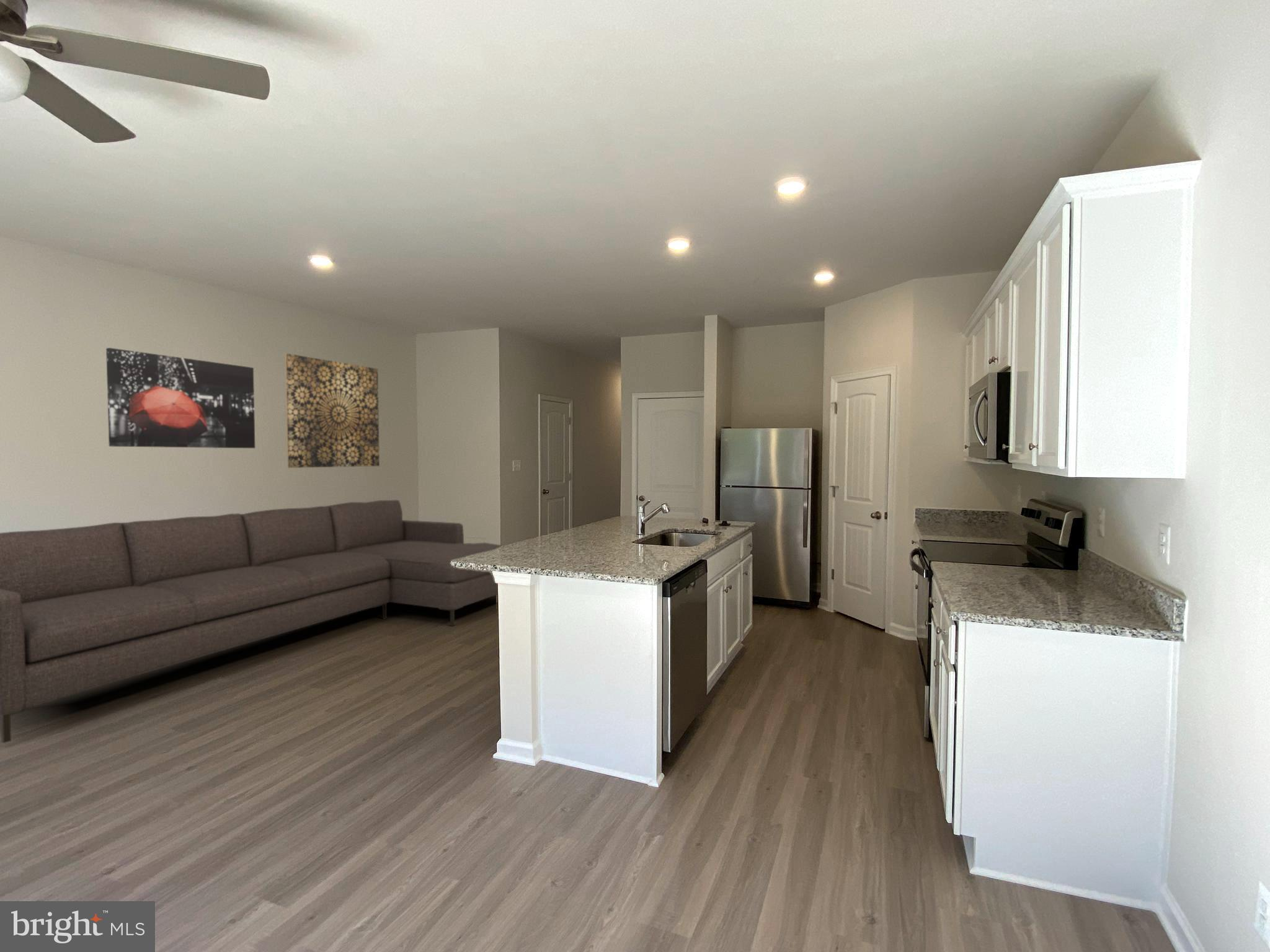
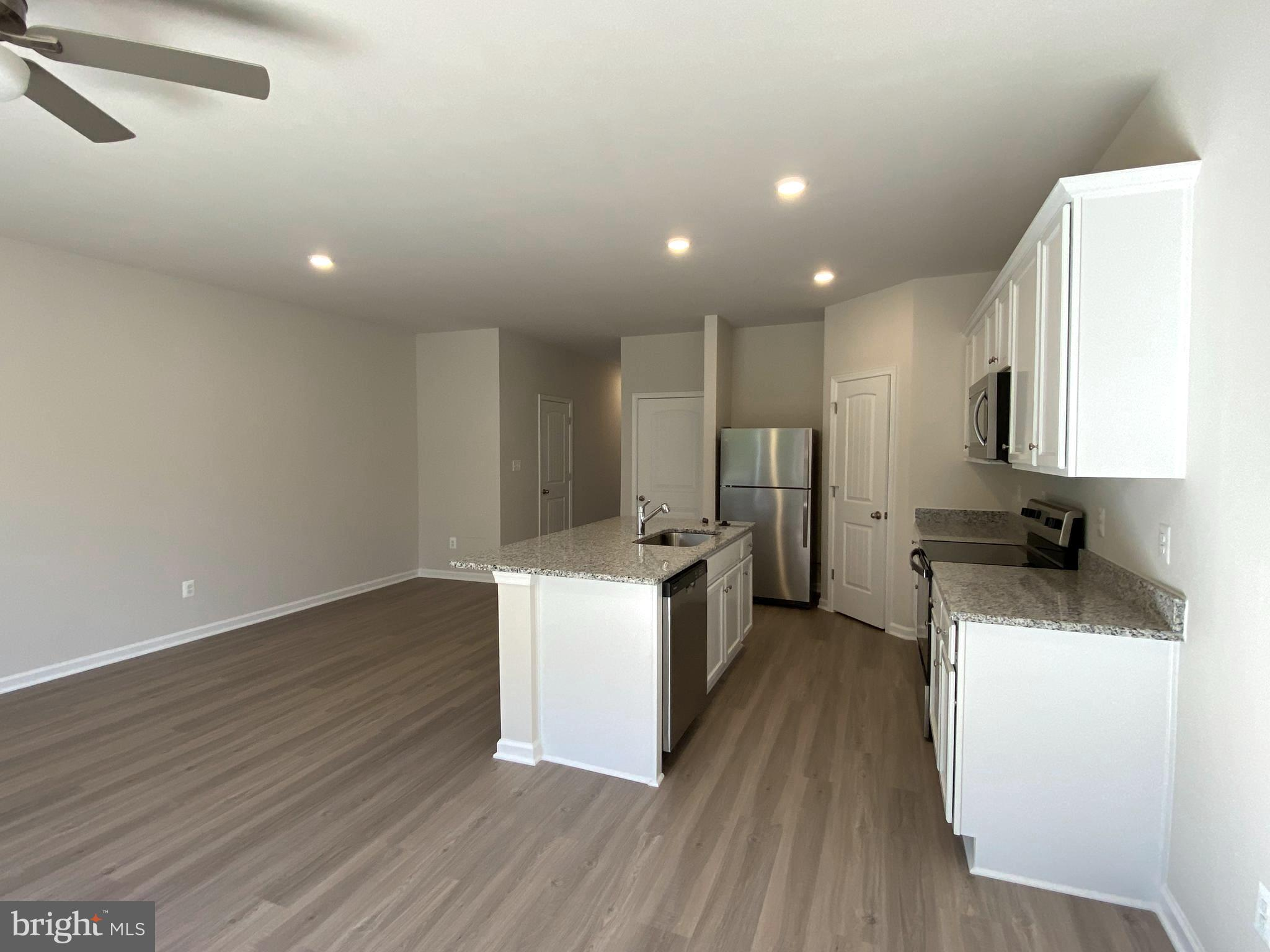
- wall art [285,353,380,469]
- wall art [105,347,255,449]
- sofa [0,500,502,744]
